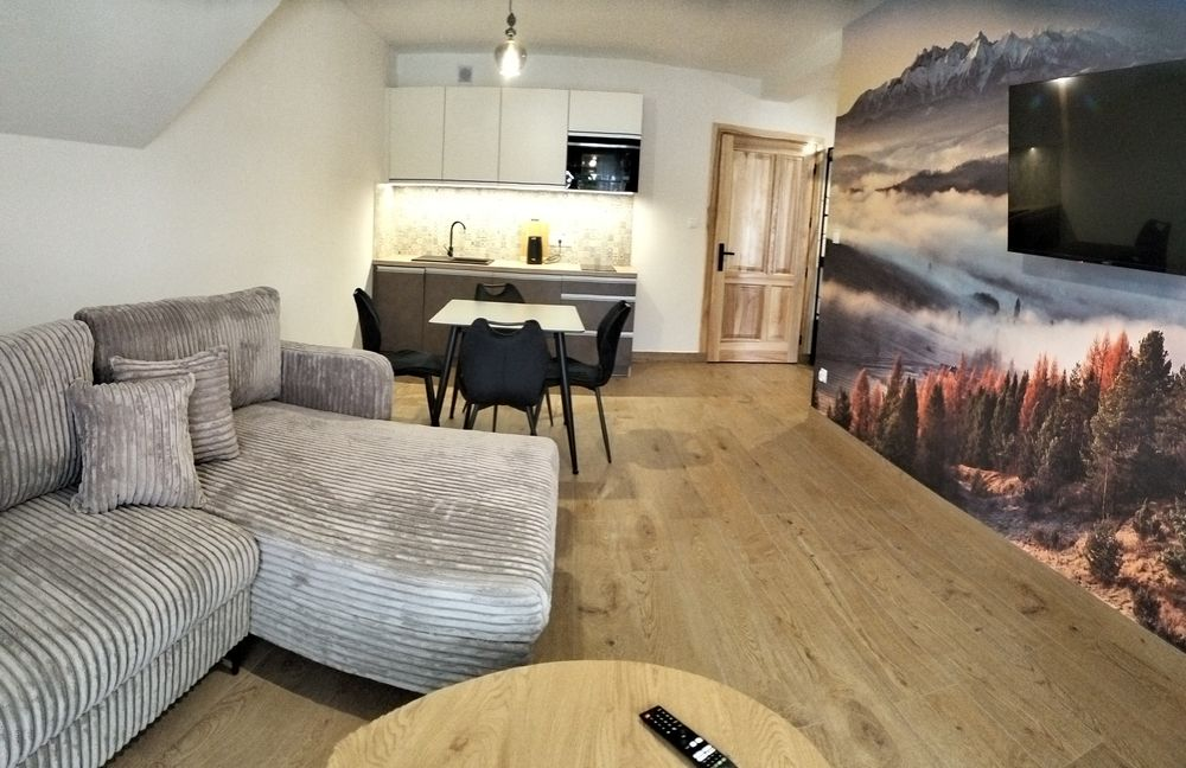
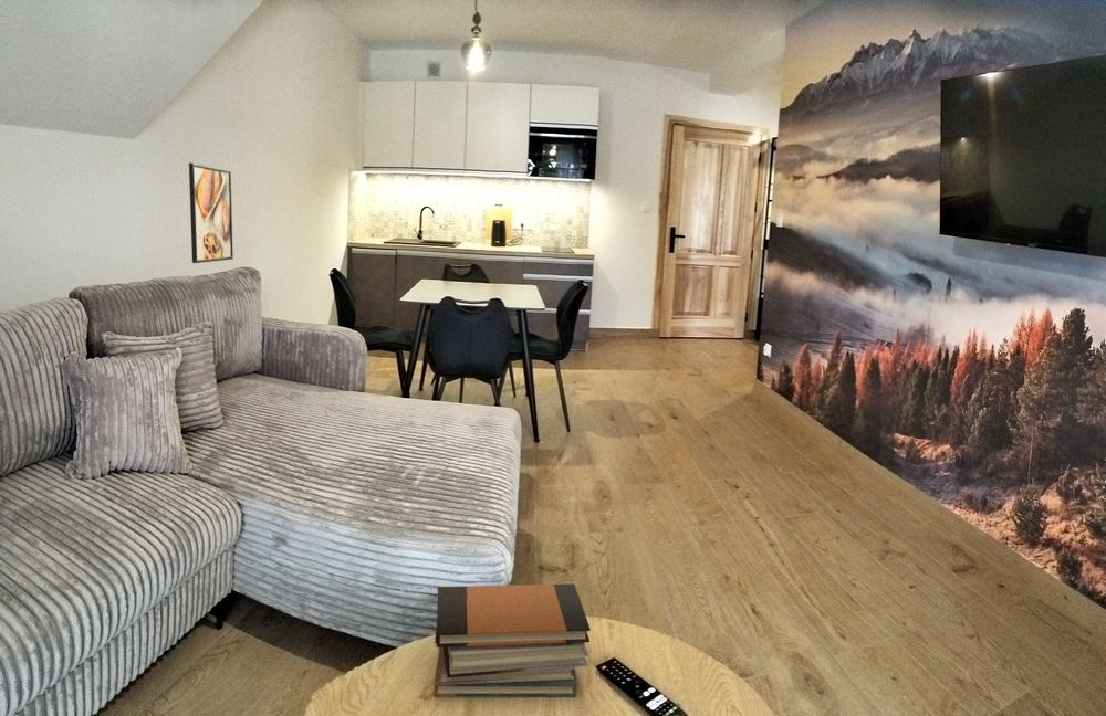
+ book stack [432,582,592,697]
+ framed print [188,162,234,264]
